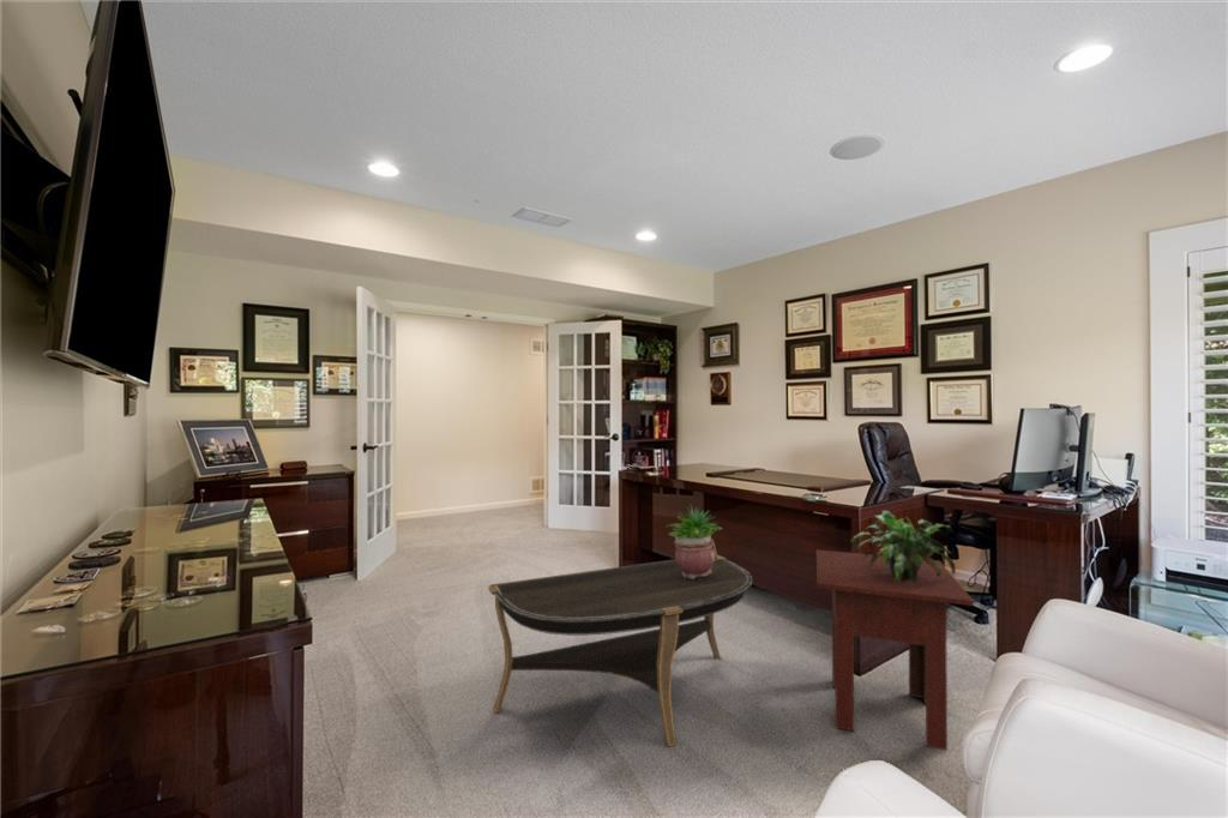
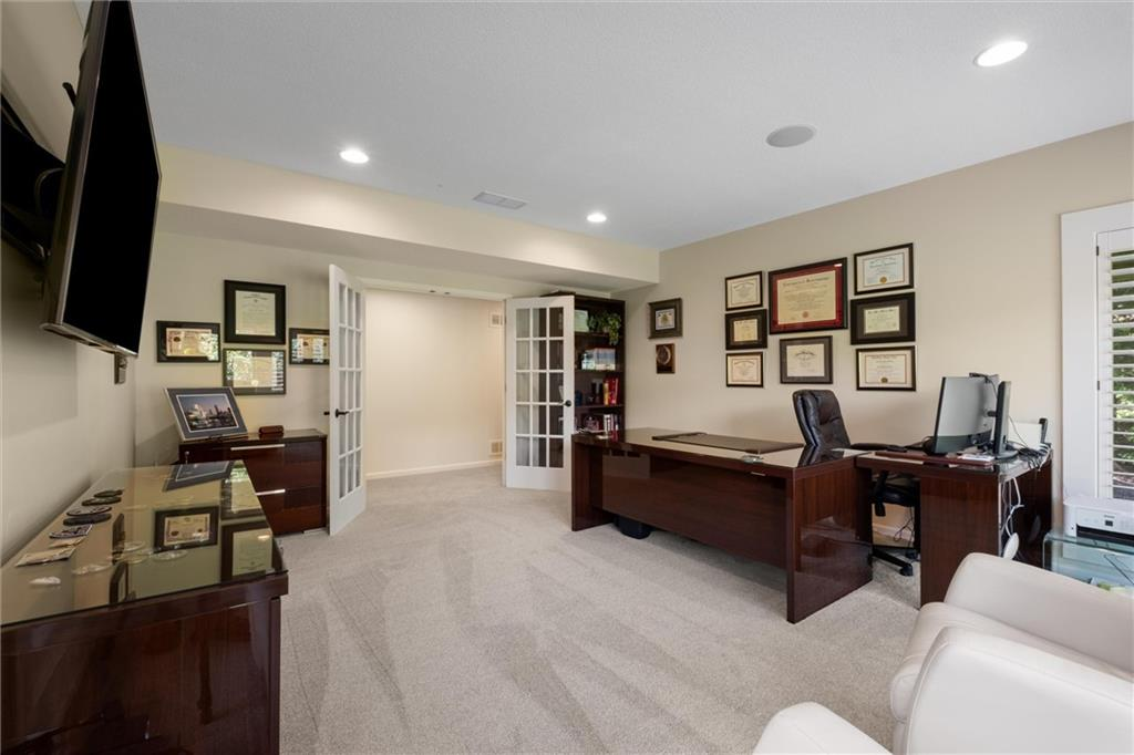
- potted plant [666,505,724,579]
- side table [815,548,975,752]
- potted plant [850,510,957,583]
- coffee table [487,554,753,747]
